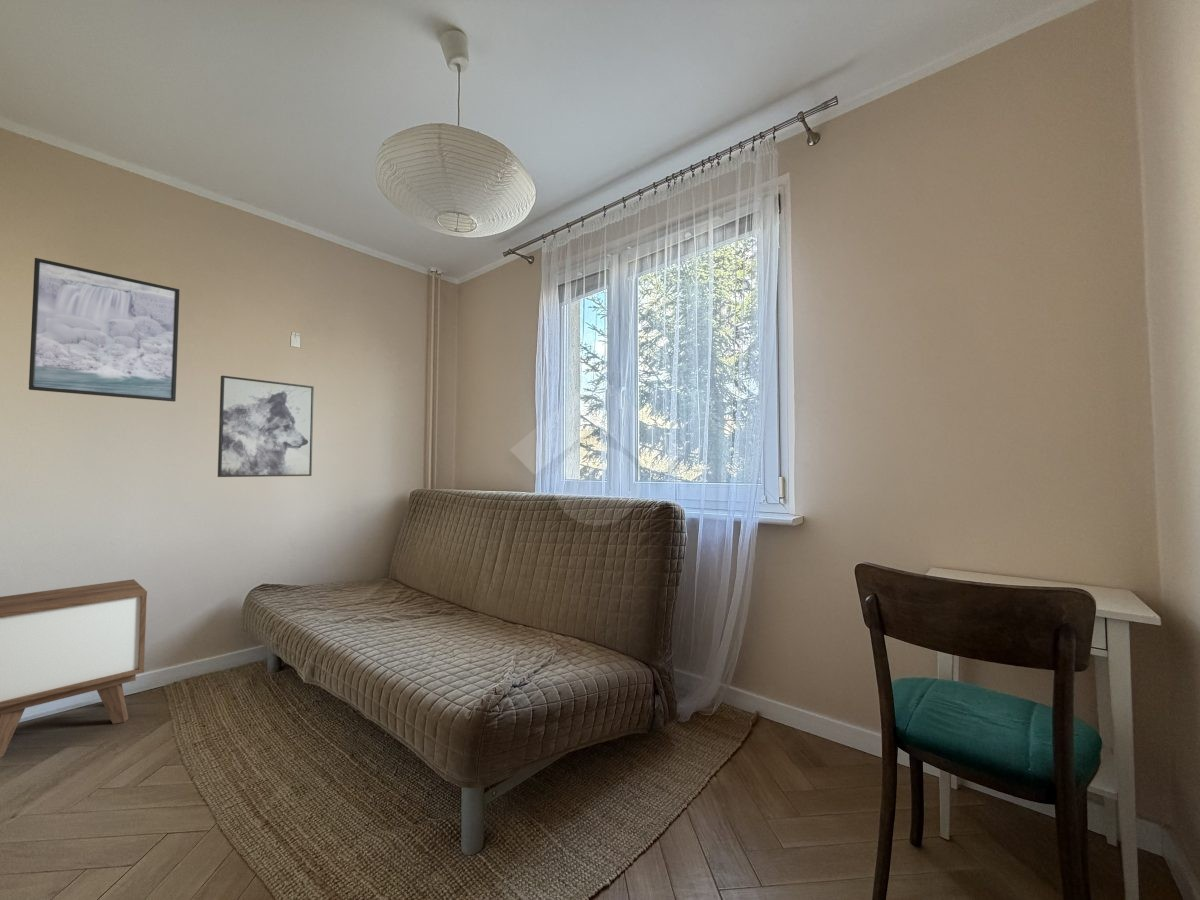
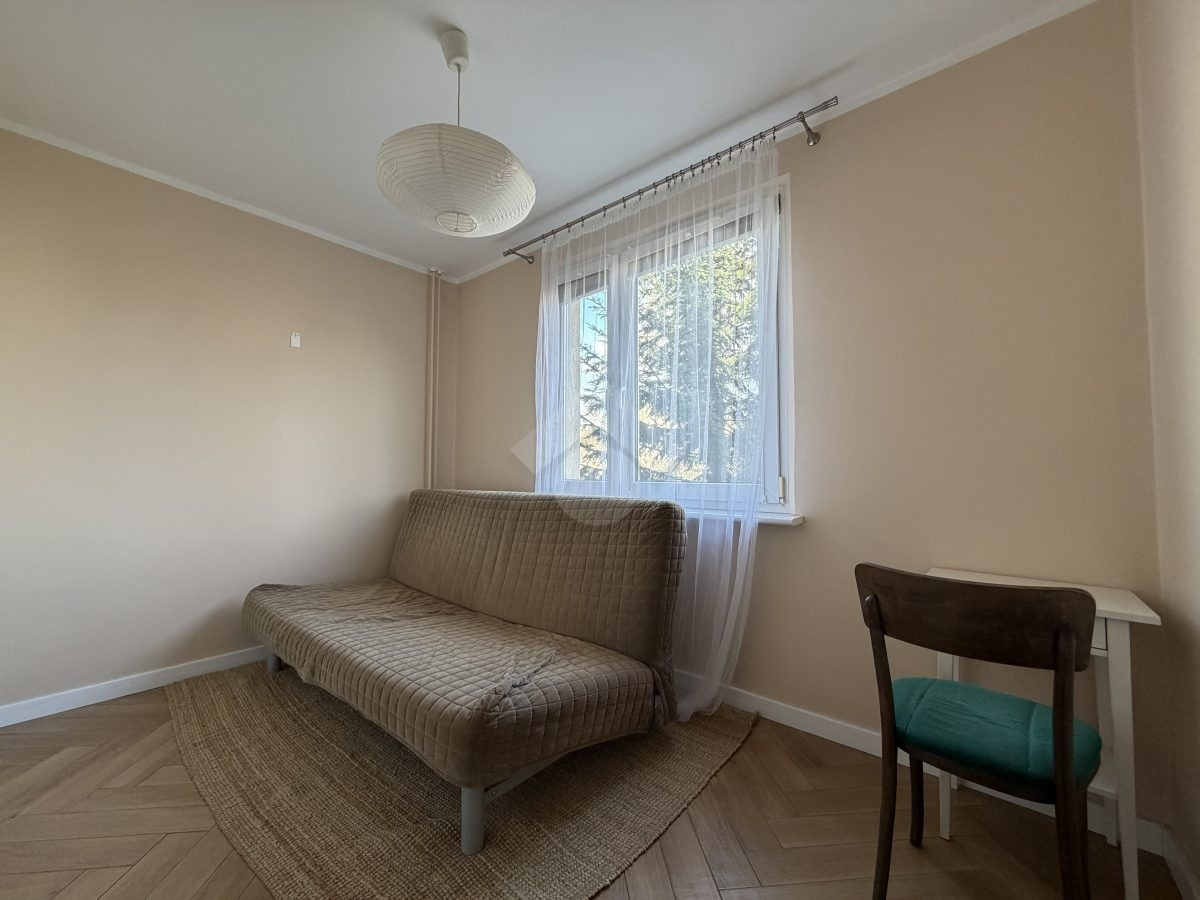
- nightstand [0,578,148,758]
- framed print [28,257,180,403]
- wall art [217,375,315,478]
